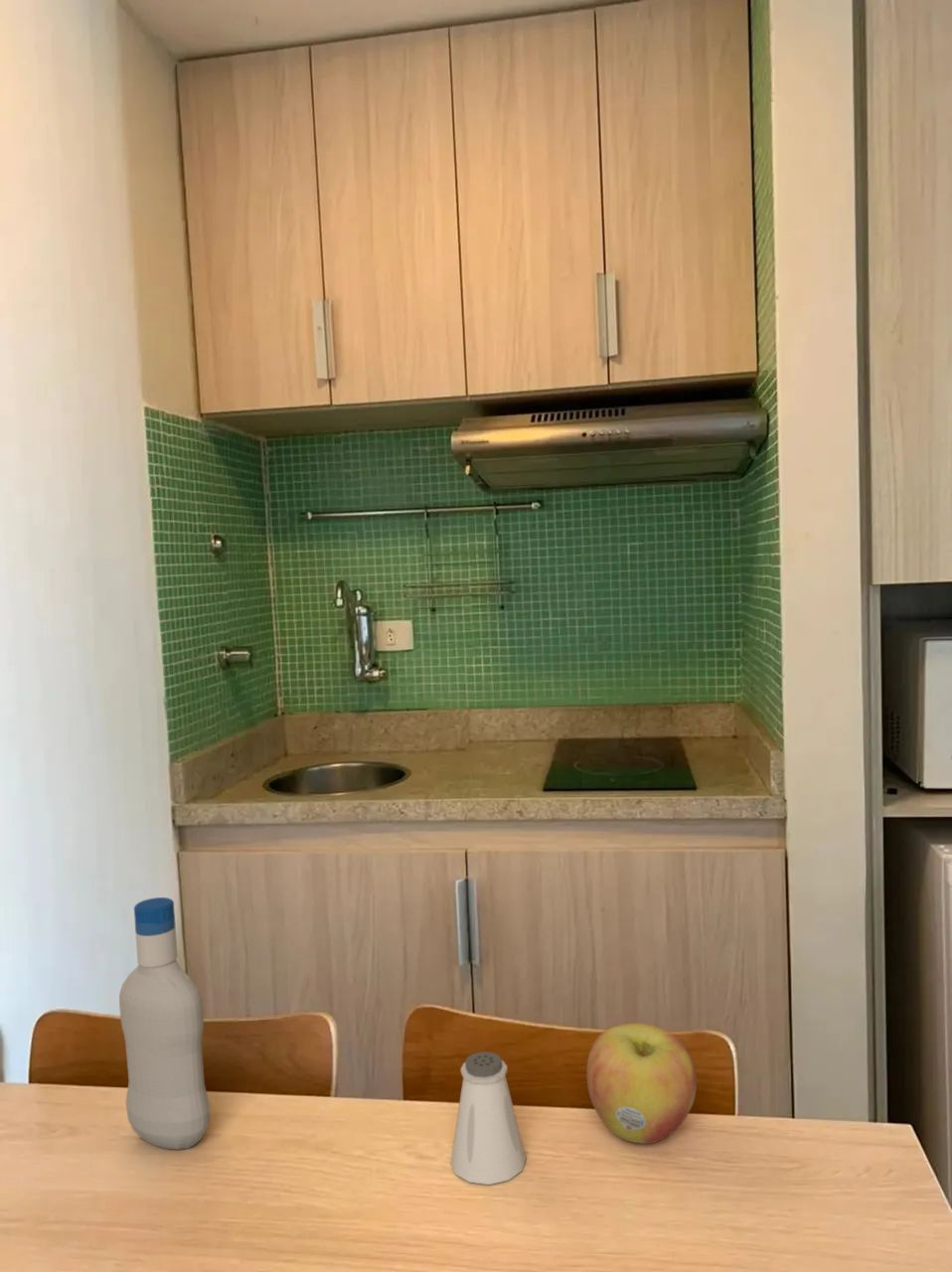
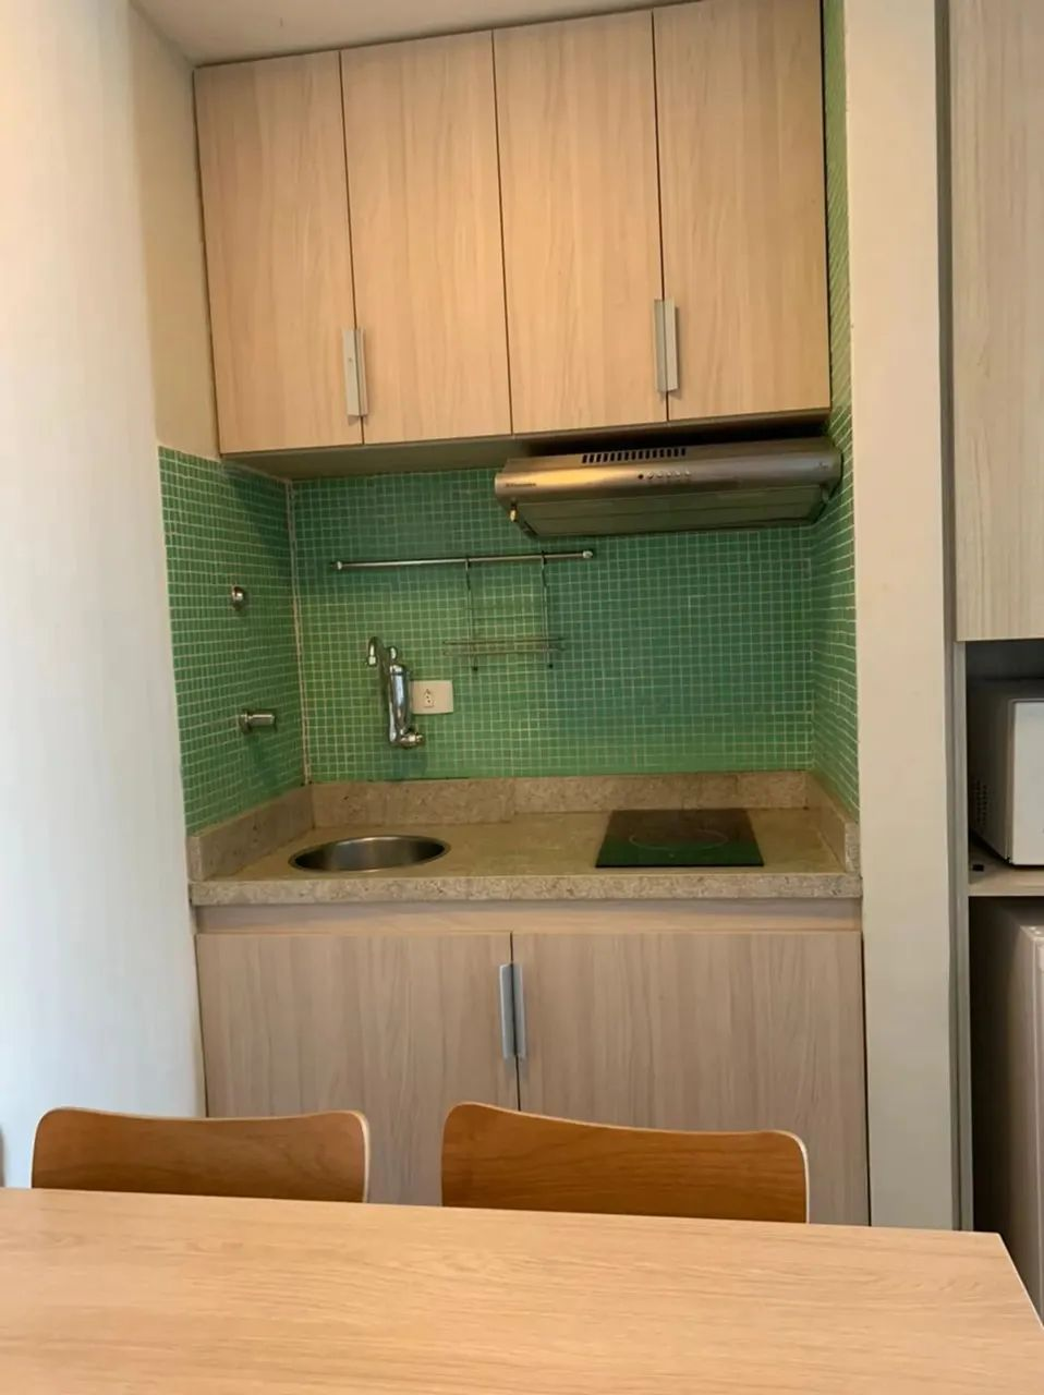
- bottle [118,896,211,1151]
- apple [585,1023,698,1145]
- saltshaker [449,1050,527,1186]
